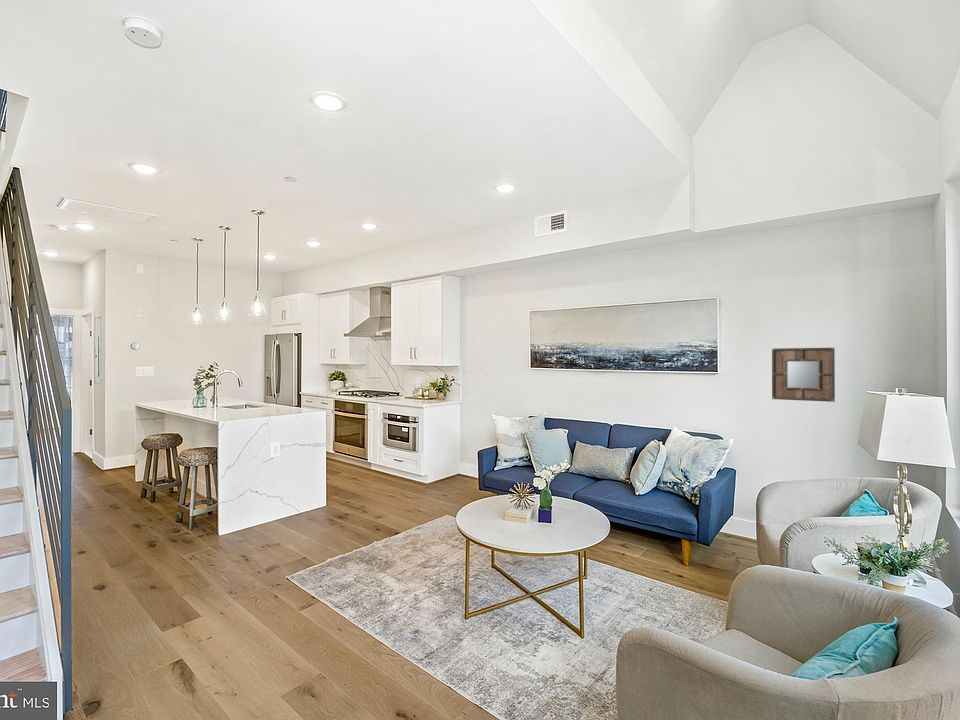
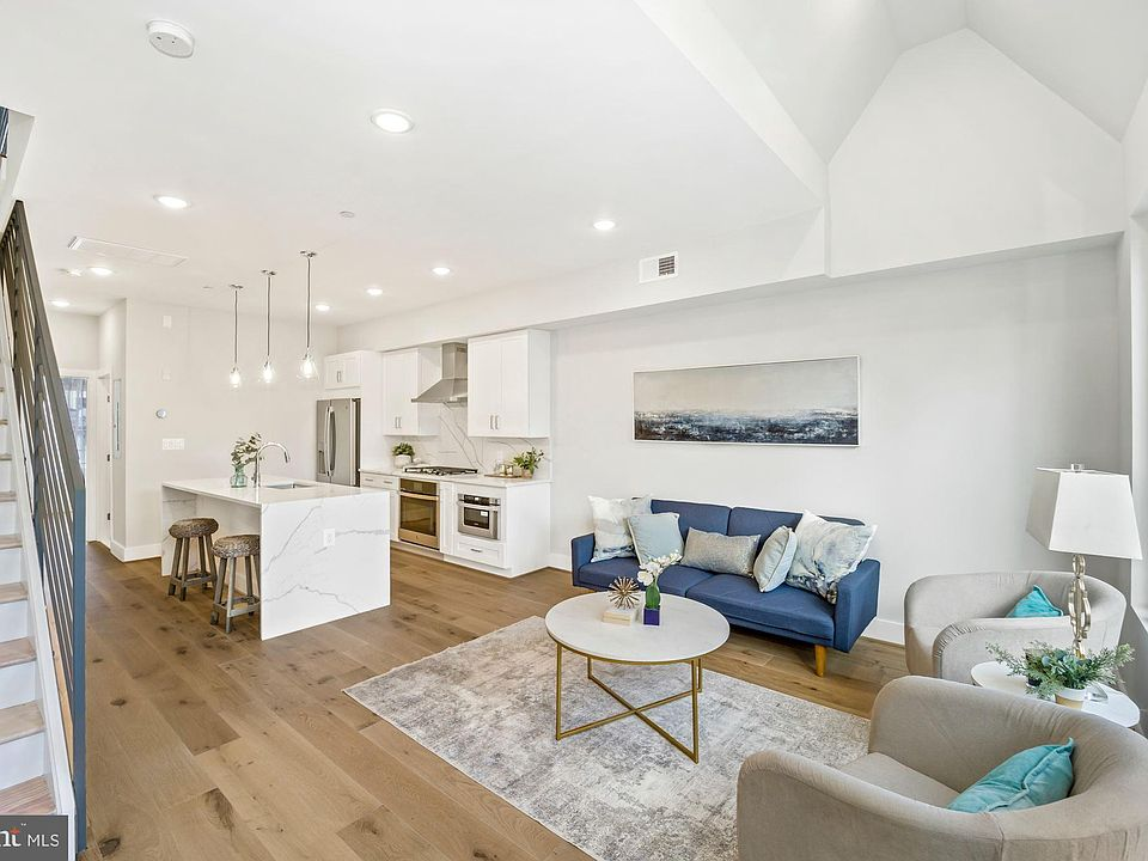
- home mirror [771,347,836,403]
